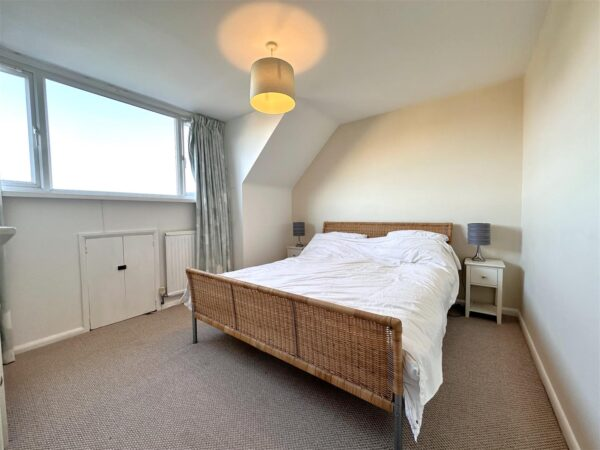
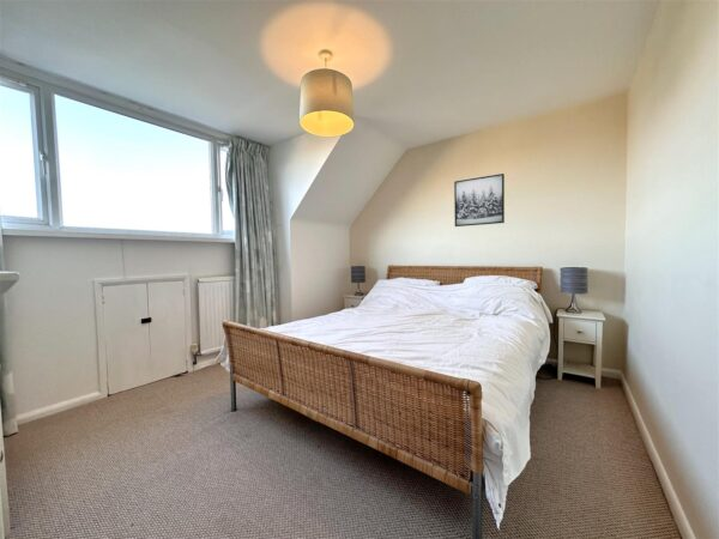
+ wall art [453,172,506,228]
